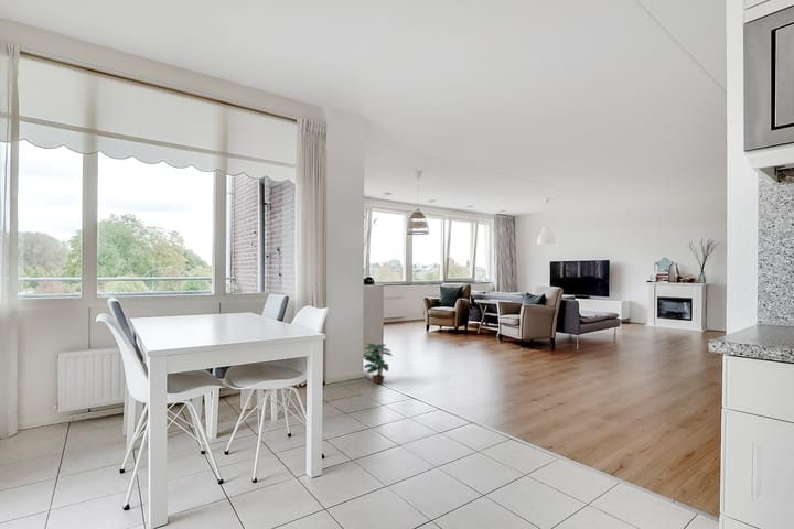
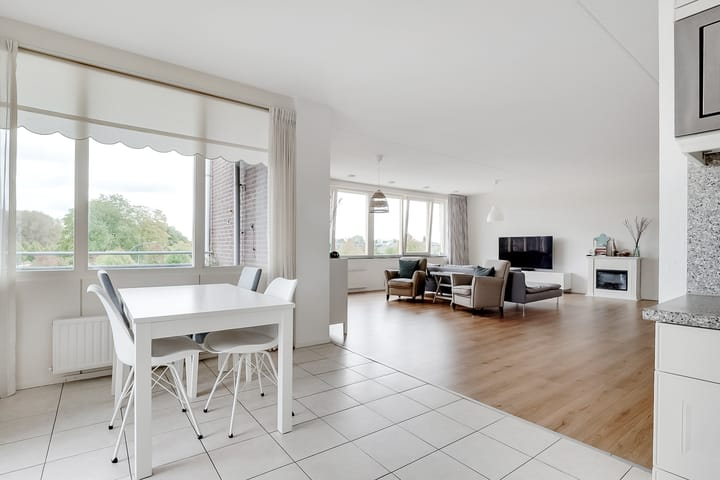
- potted plant [361,343,394,385]
